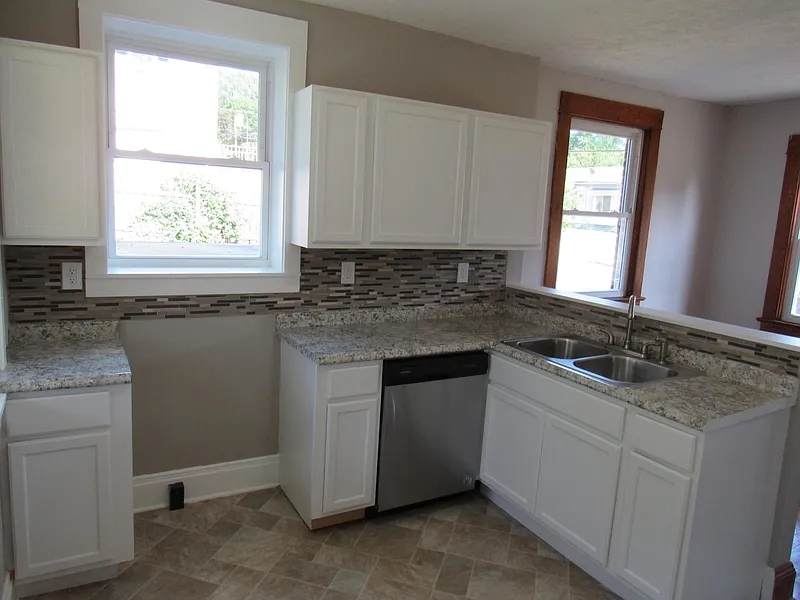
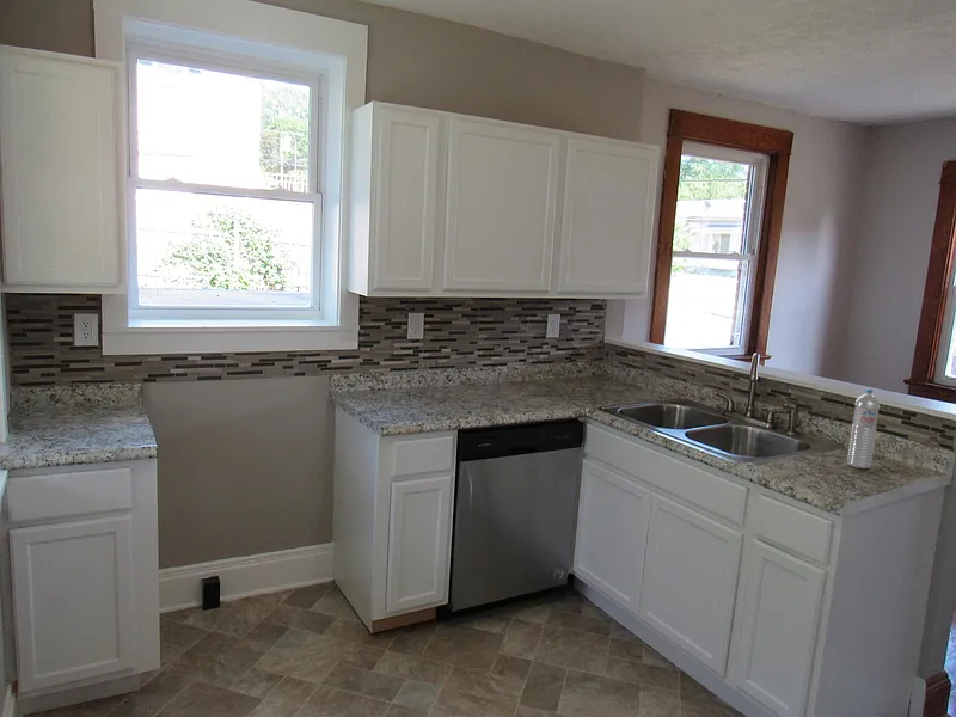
+ water bottle [846,388,881,470]
